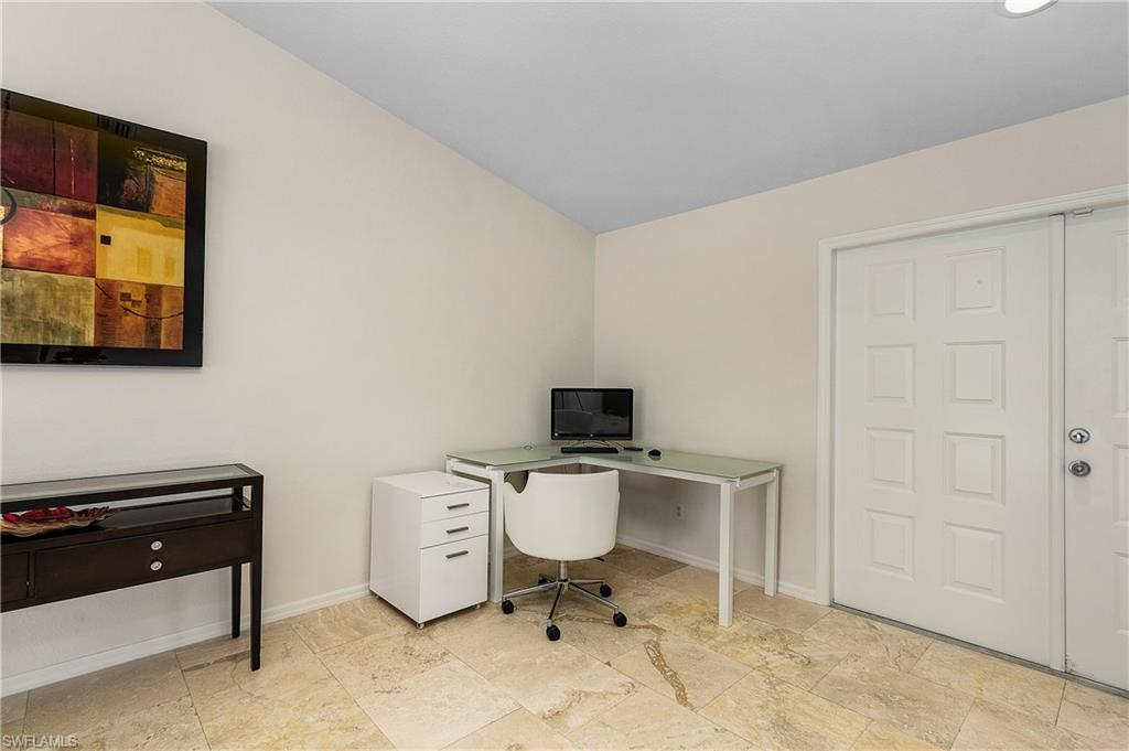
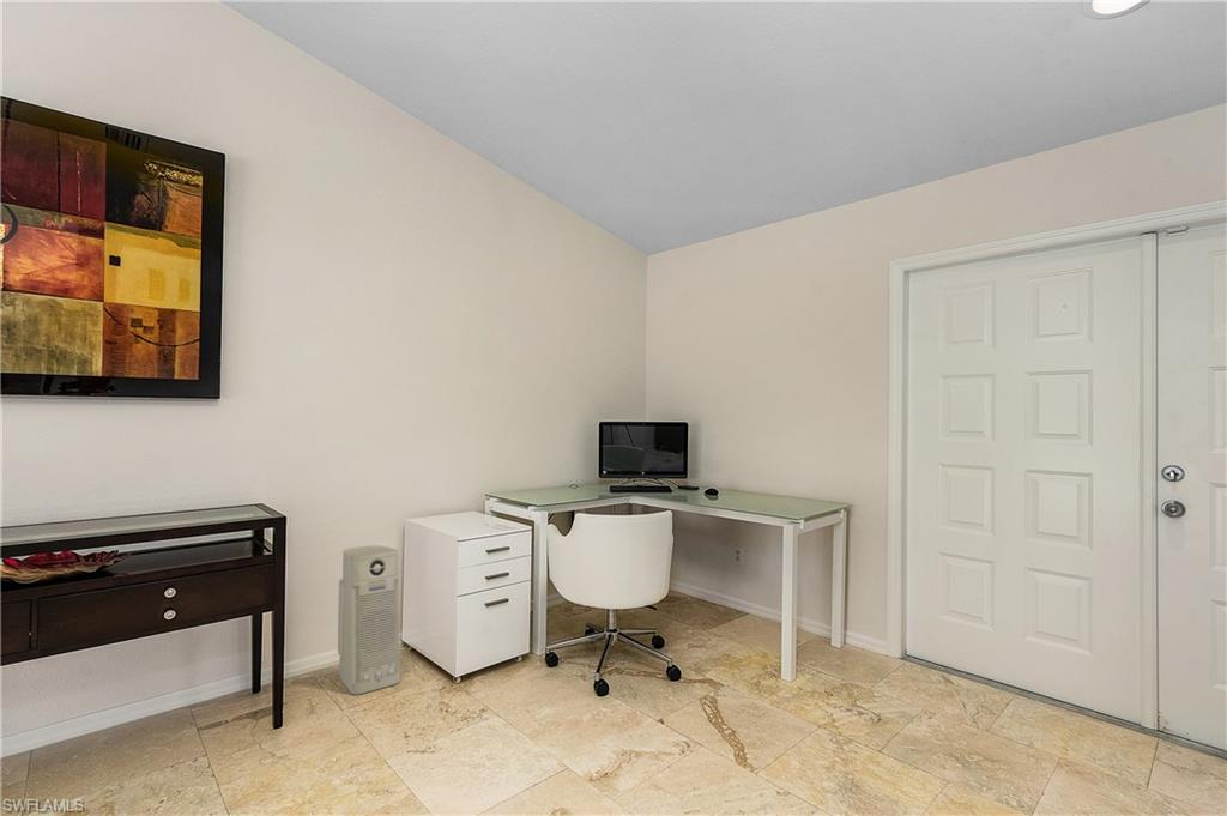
+ air purifier [337,545,401,695]
